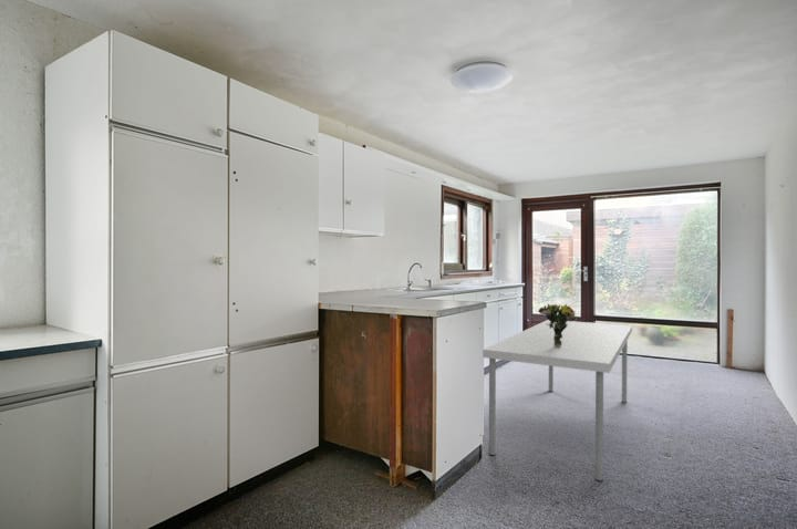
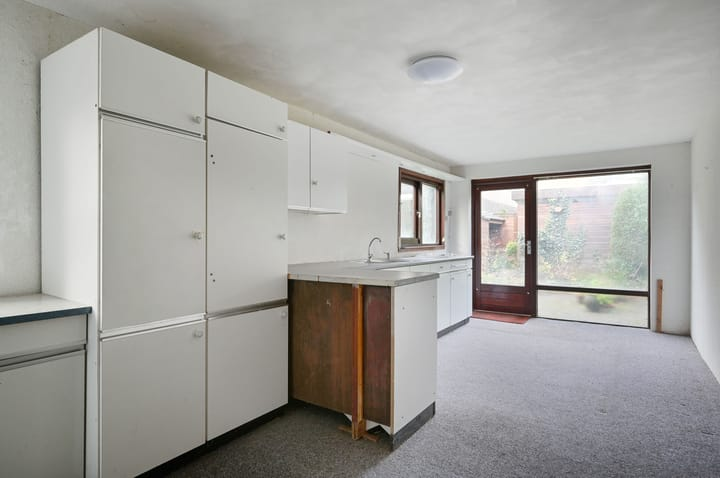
- dining table [482,319,633,483]
- bouquet [537,303,579,348]
